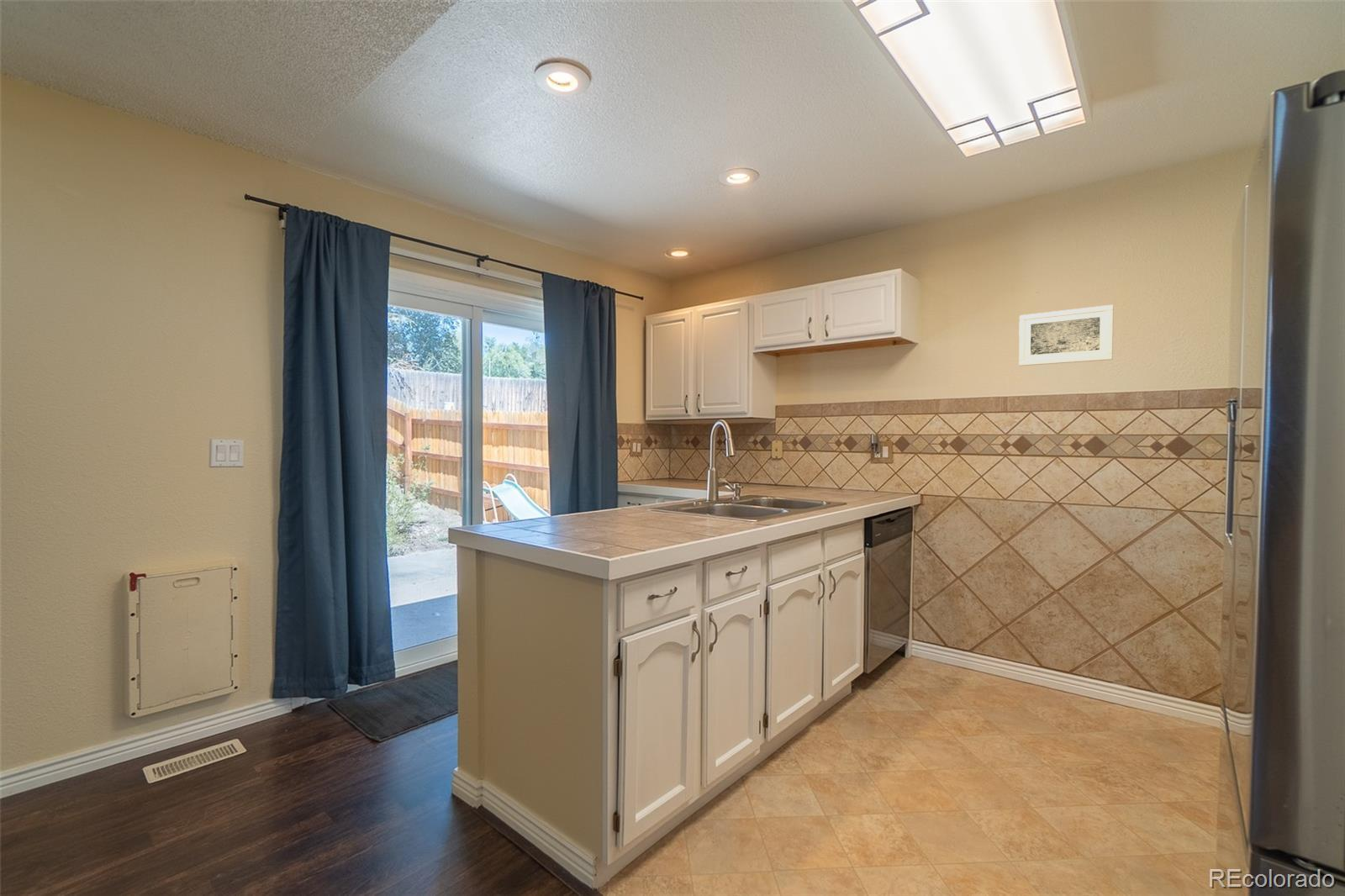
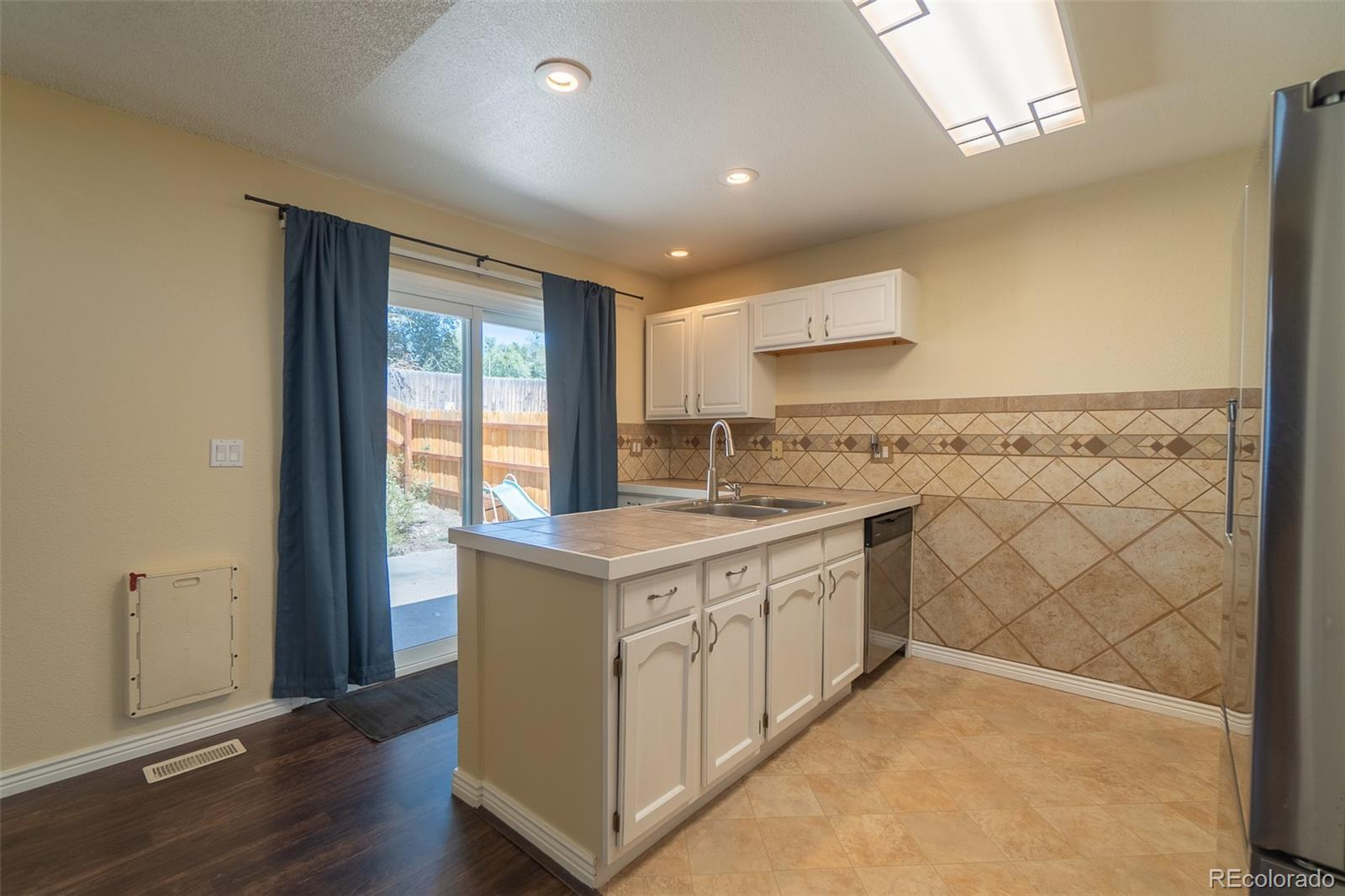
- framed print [1018,304,1115,366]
